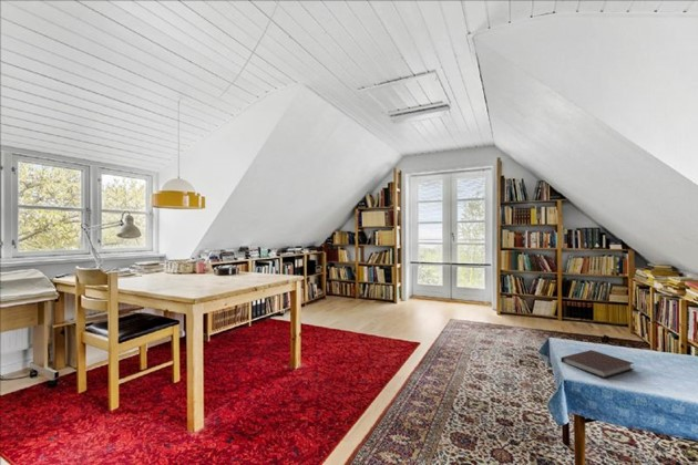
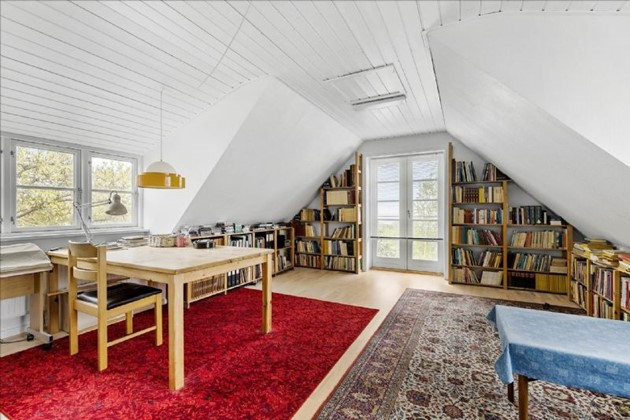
- notebook [560,349,635,379]
